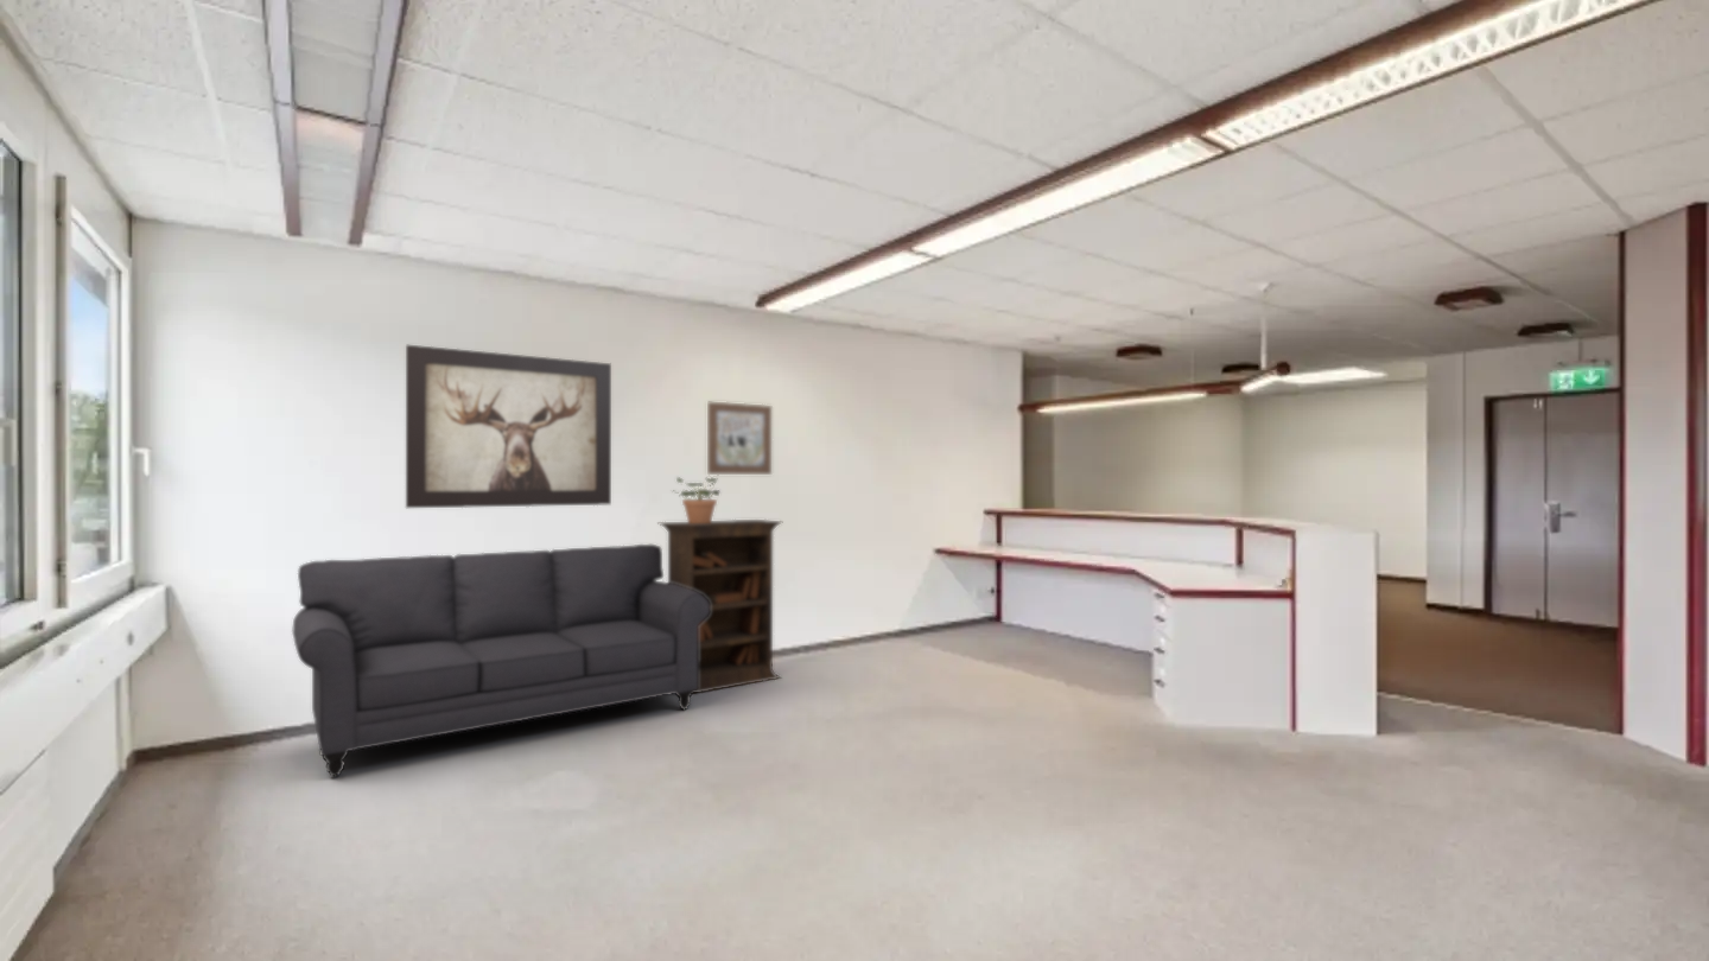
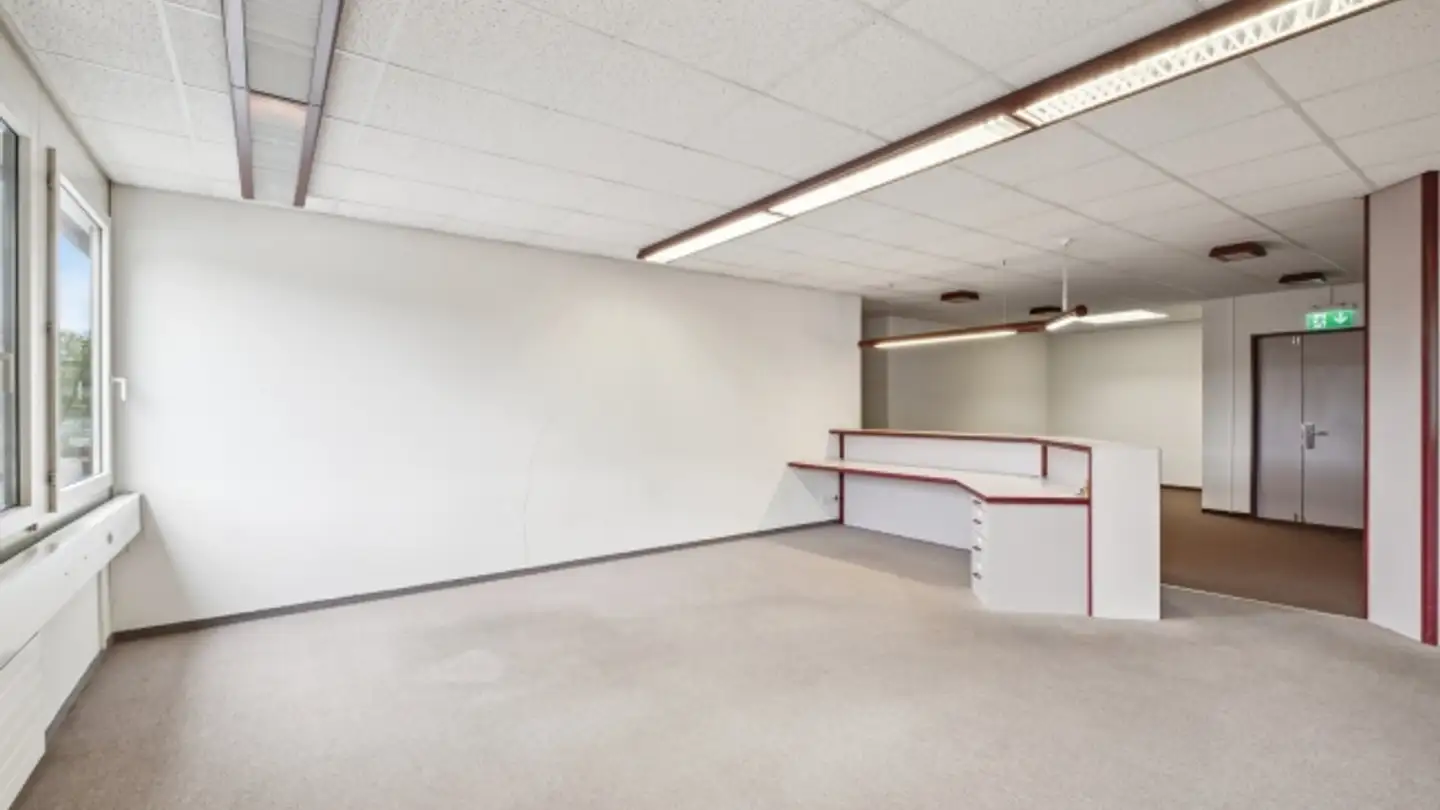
- sofa [291,543,710,778]
- potted plant [671,476,722,523]
- wall art [405,344,612,509]
- bookcase [657,518,783,695]
- wall art [706,401,773,476]
